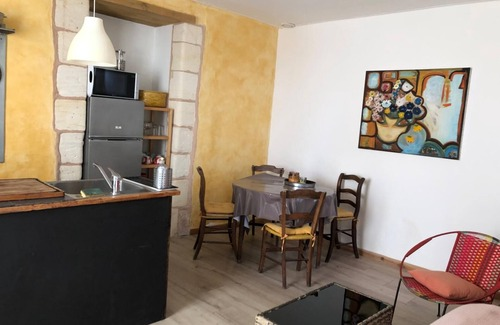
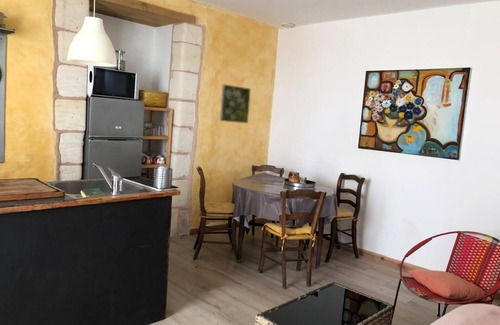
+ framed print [219,83,252,124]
